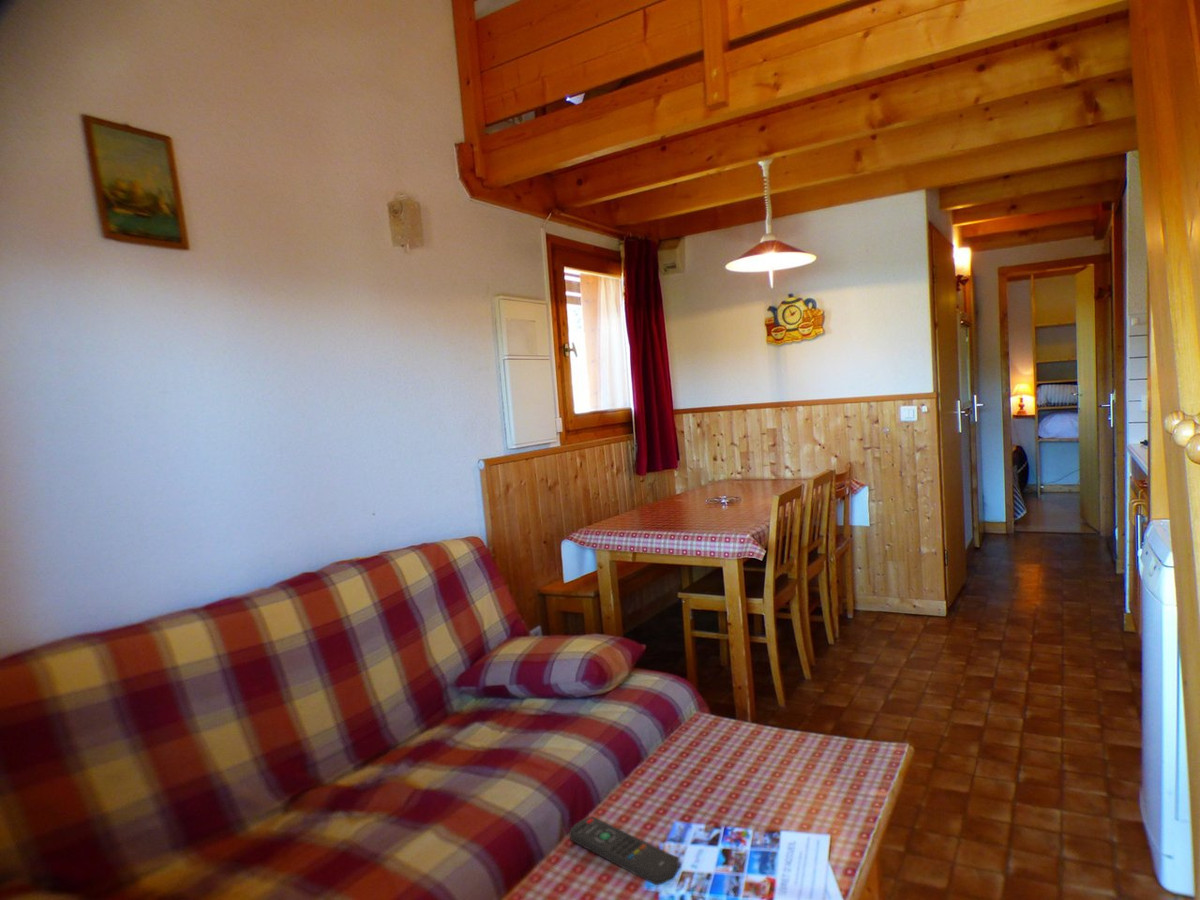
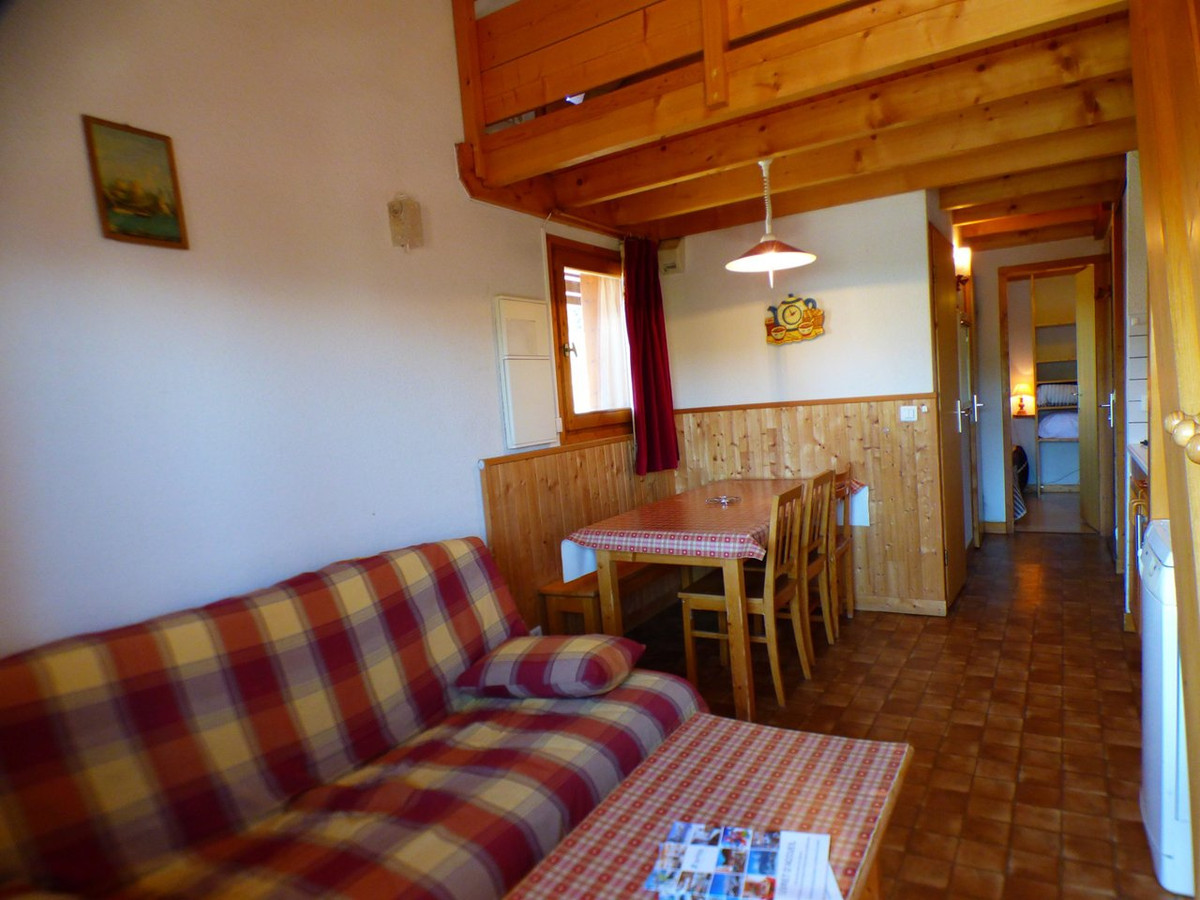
- remote control [569,816,680,886]
